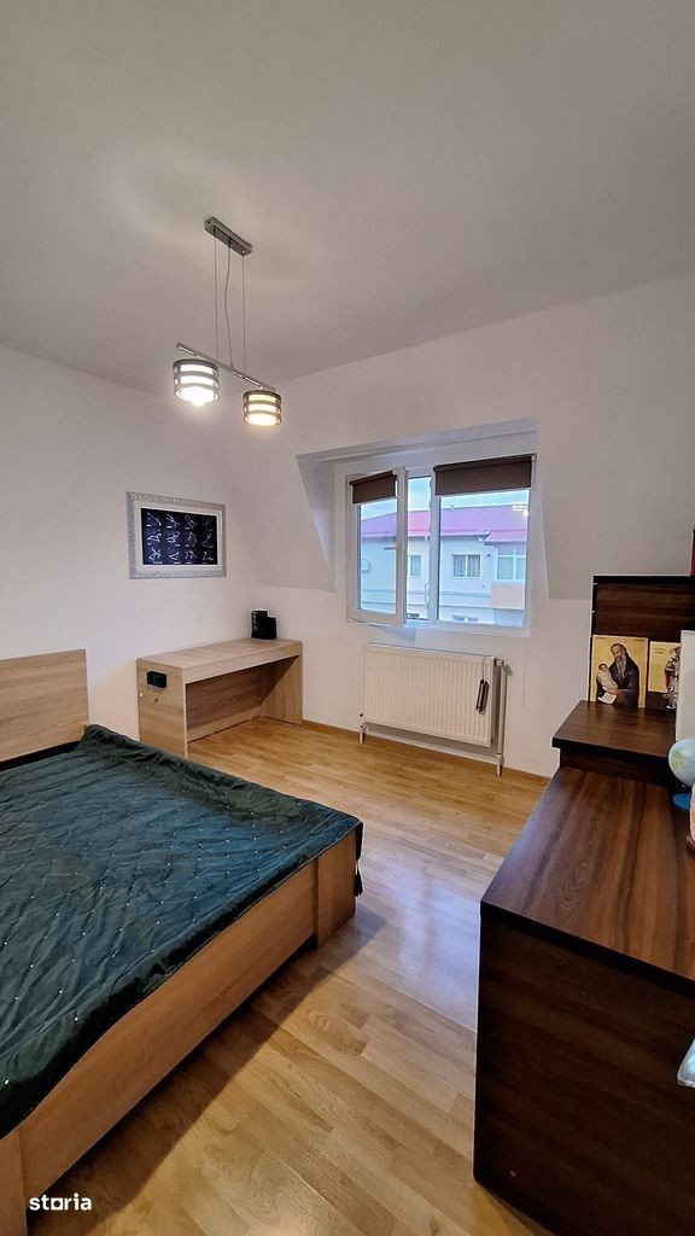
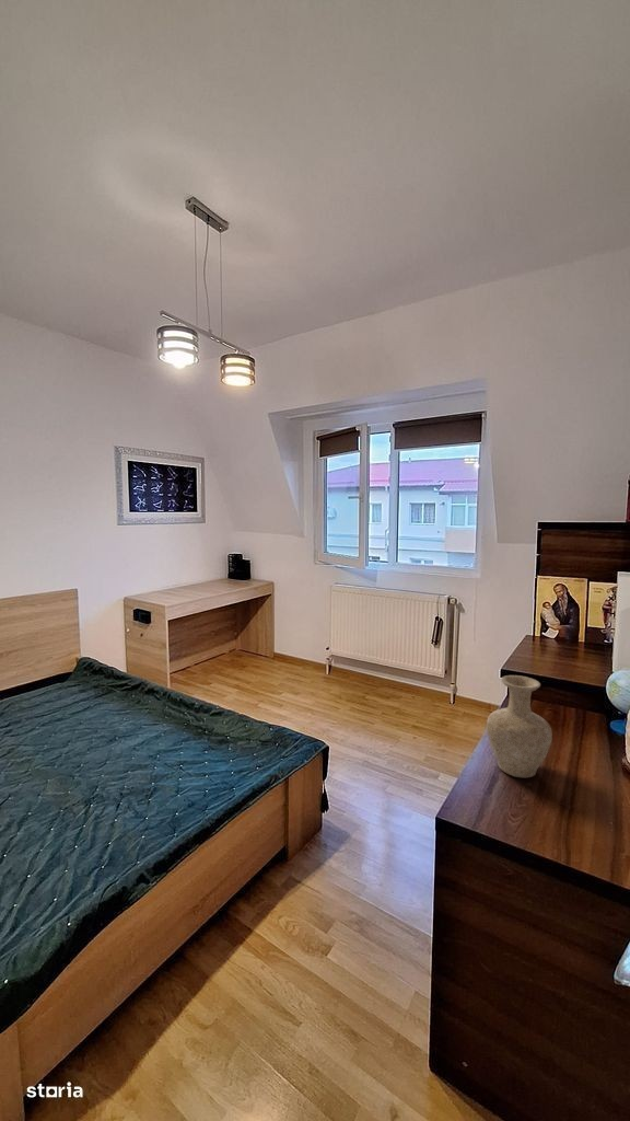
+ vase [486,674,553,778]
